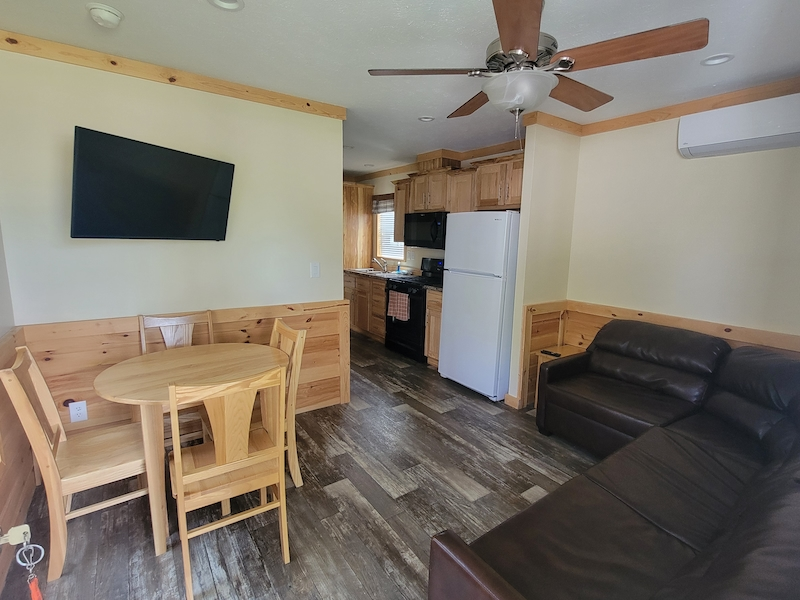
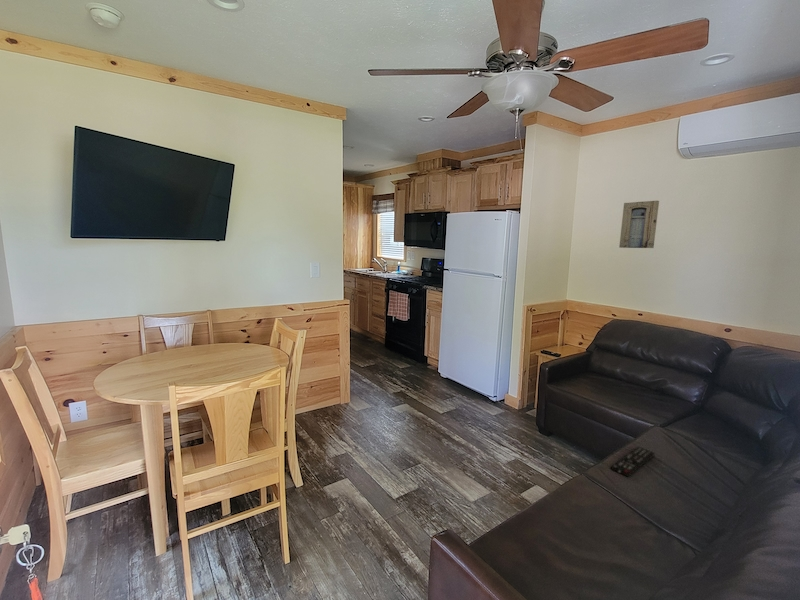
+ remote control [610,446,656,478]
+ wall art [618,200,660,249]
